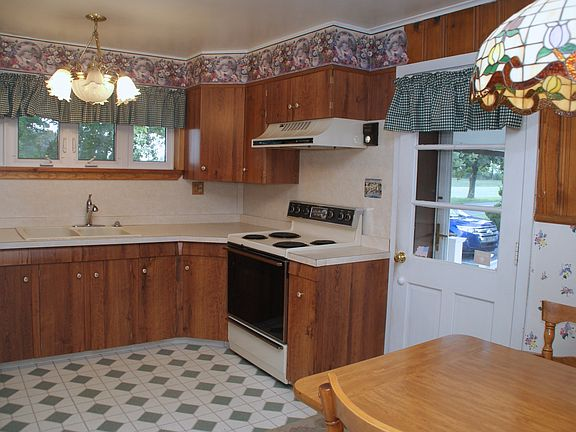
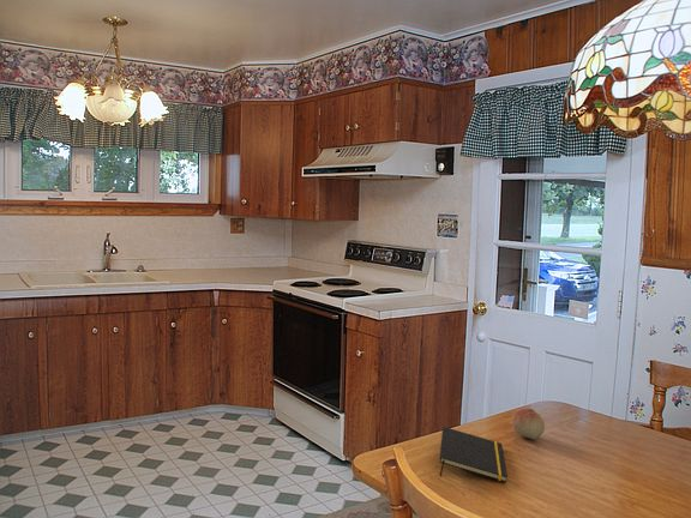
+ notepad [438,426,509,483]
+ fruit [512,408,546,440]
